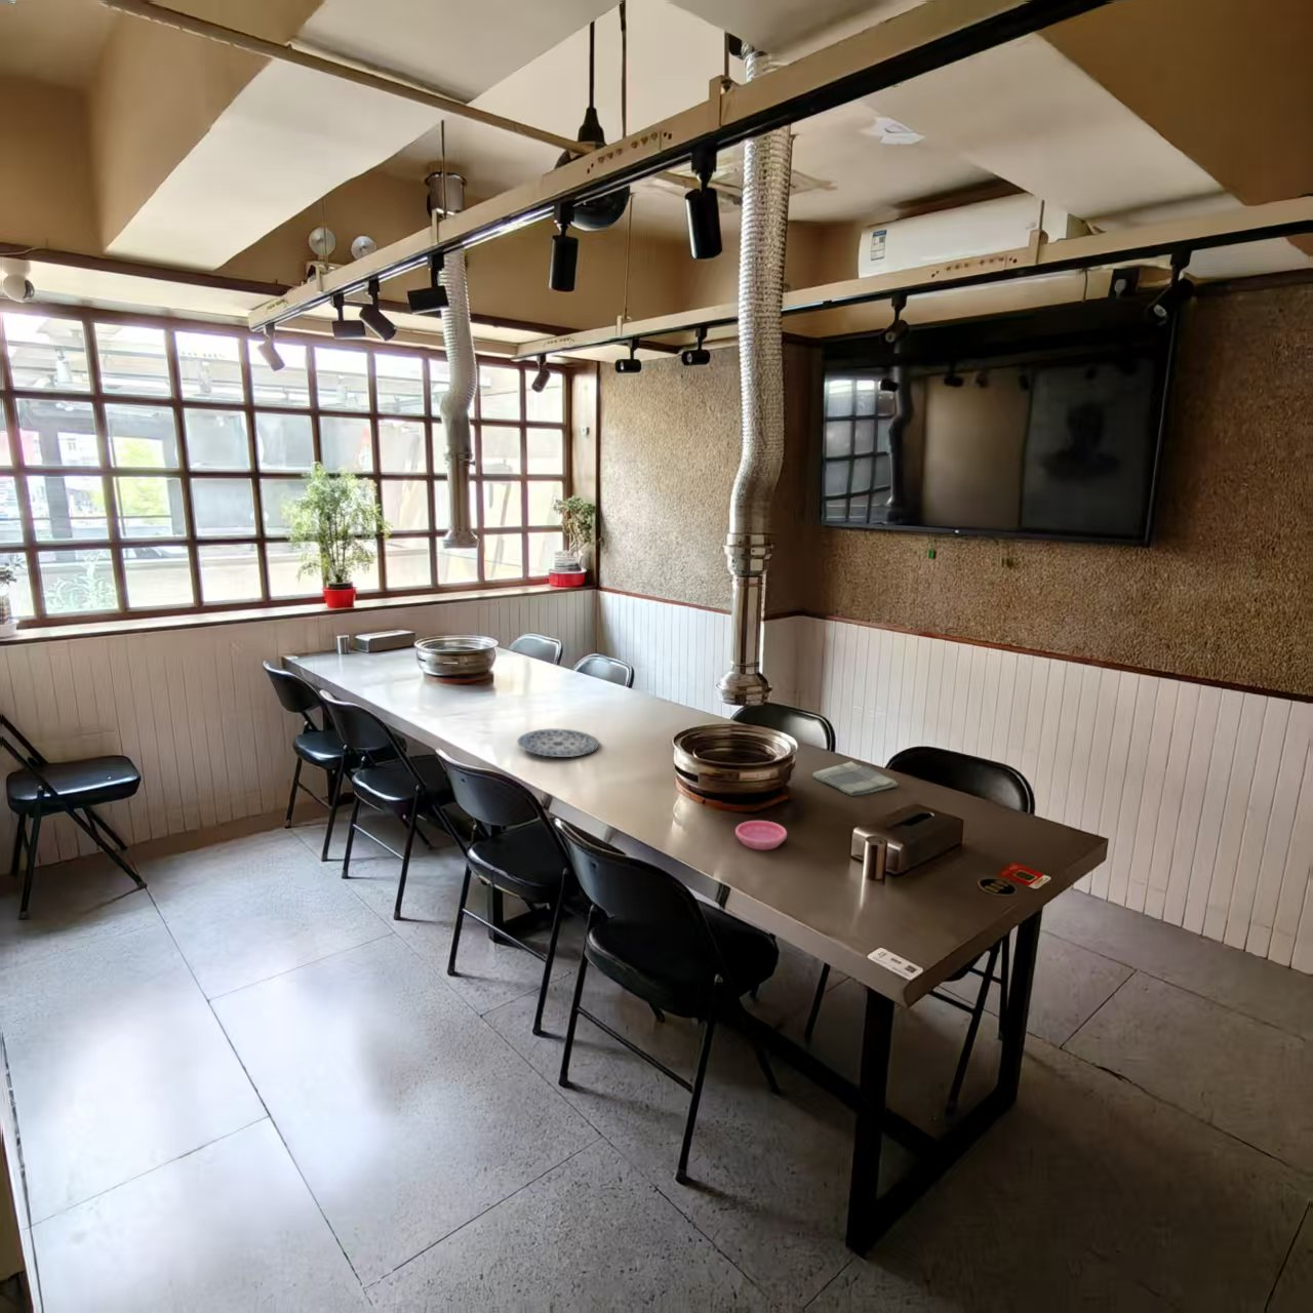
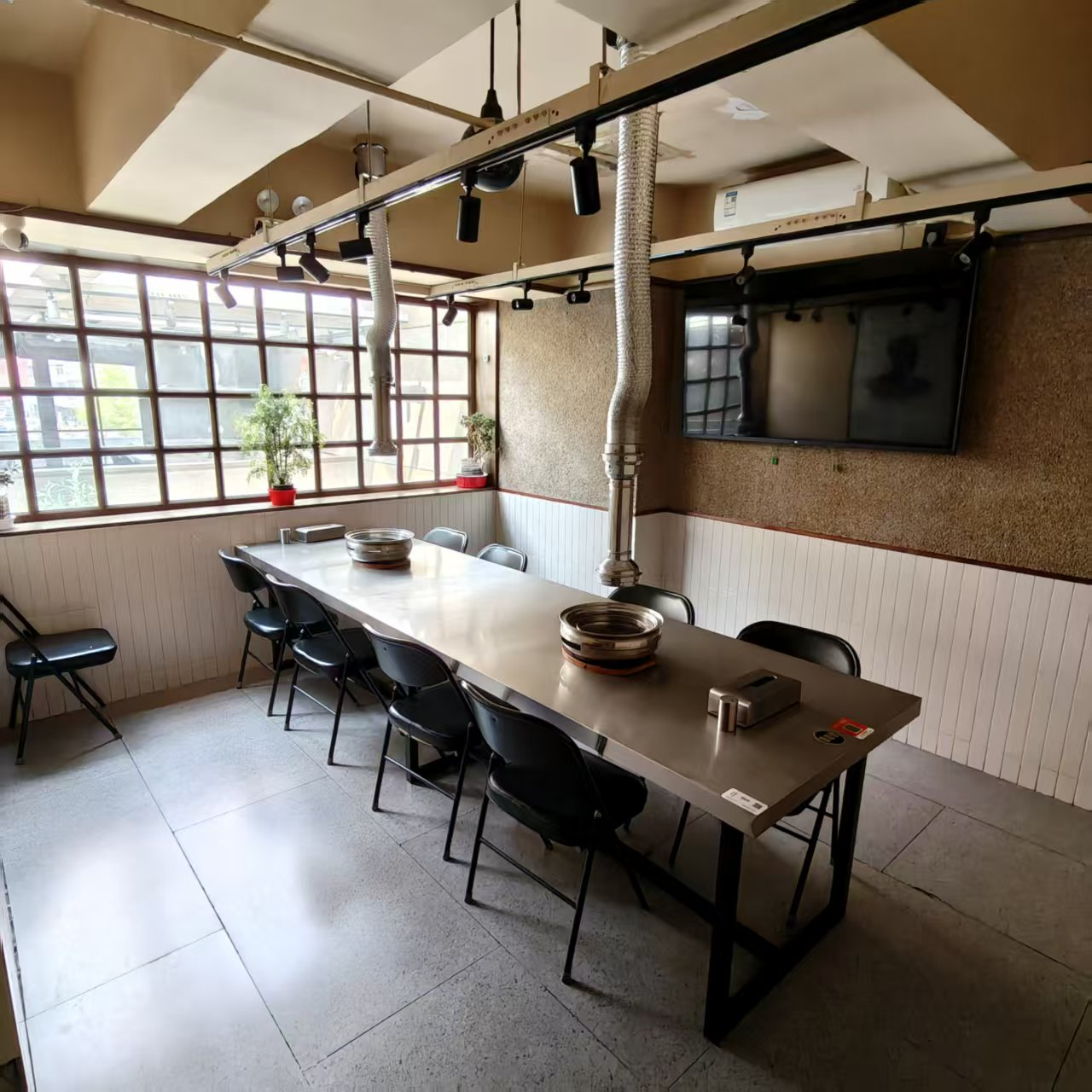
- plate [516,727,600,758]
- saucer [735,820,788,851]
- dish towel [812,760,899,797]
